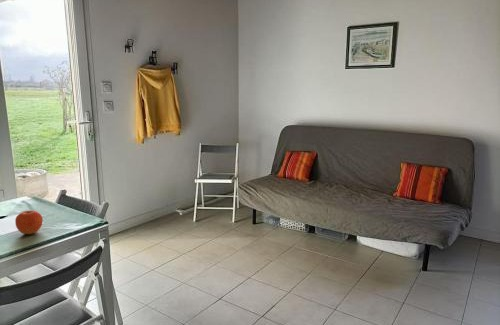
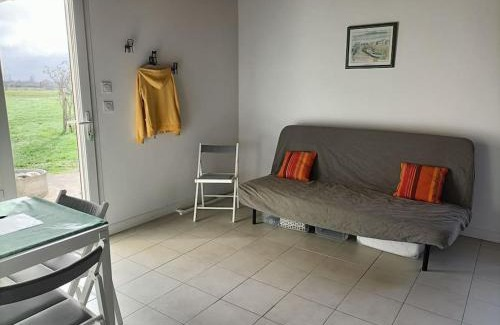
- fruit [14,209,44,235]
